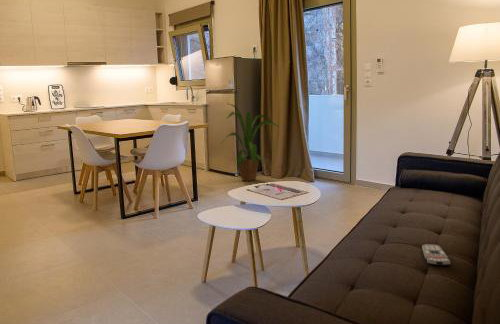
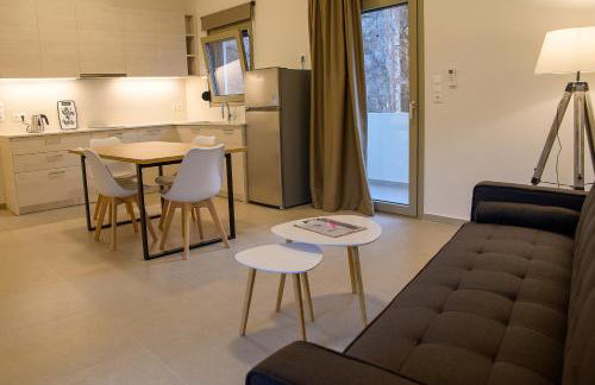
- remote control [421,243,451,266]
- house plant [219,103,280,182]
